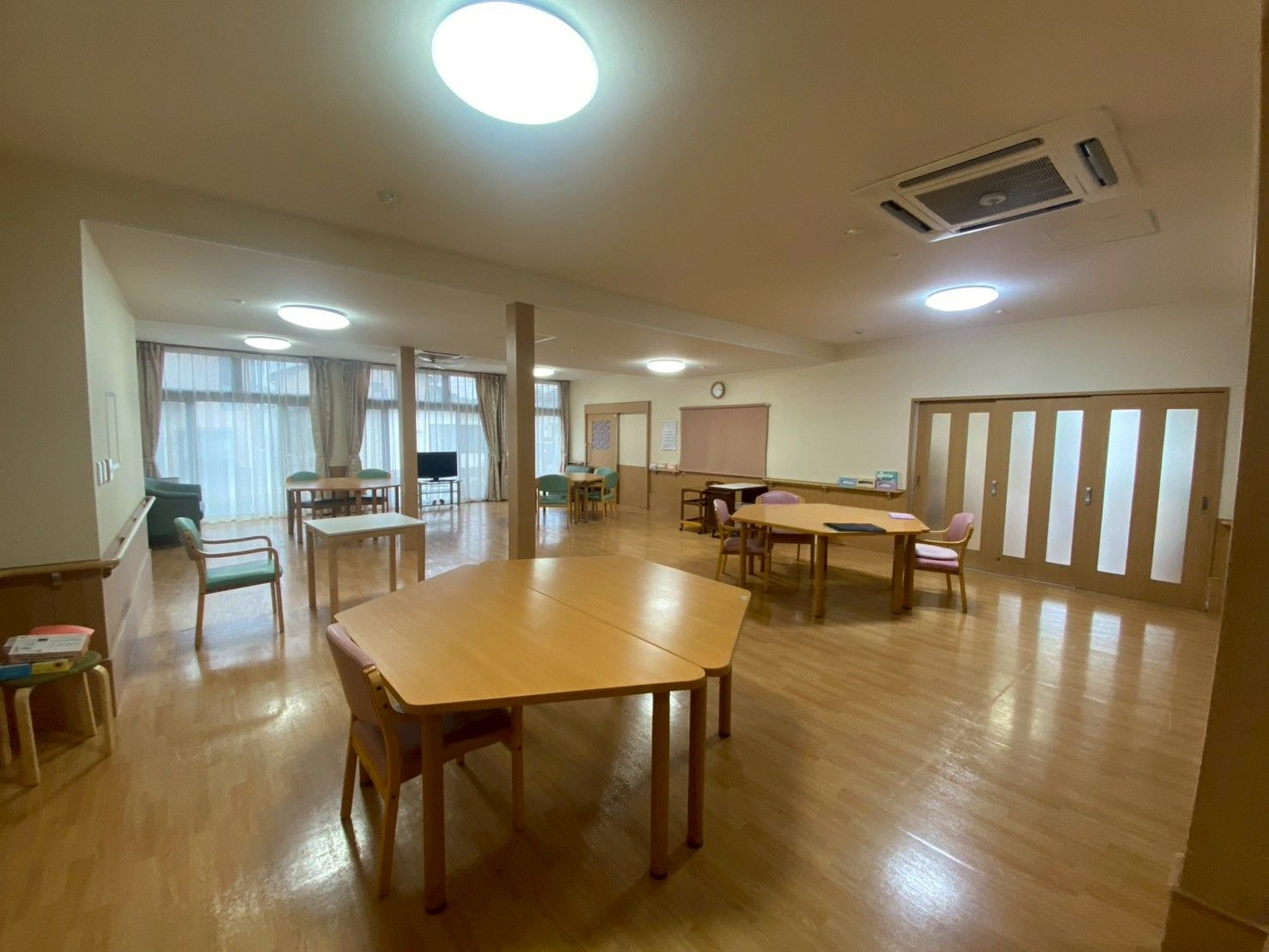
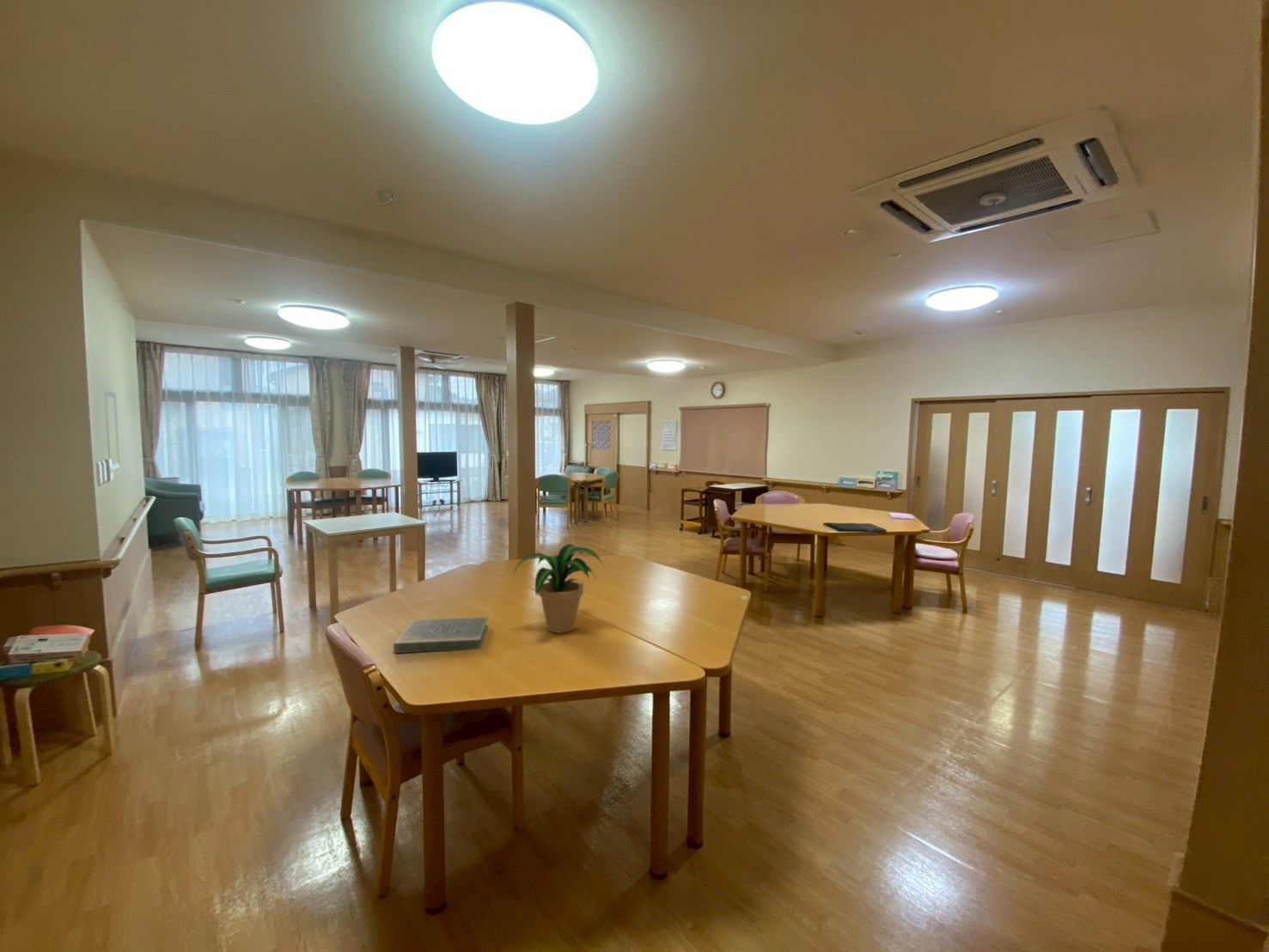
+ book [393,616,489,654]
+ potted plant [513,543,605,633]
